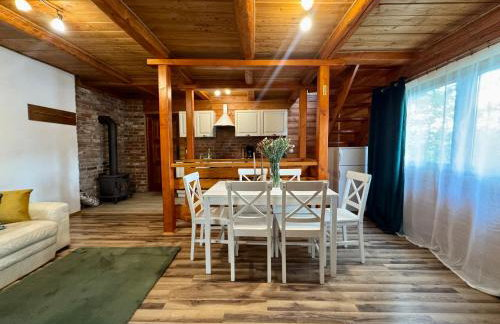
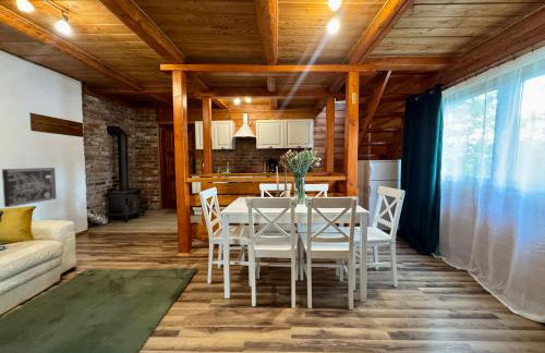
+ wall art [1,167,57,208]
